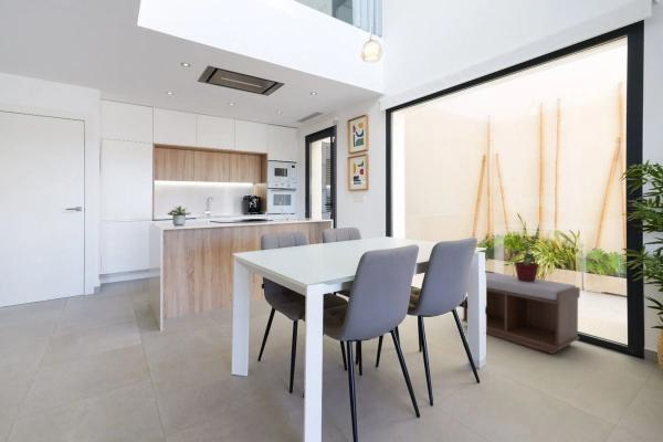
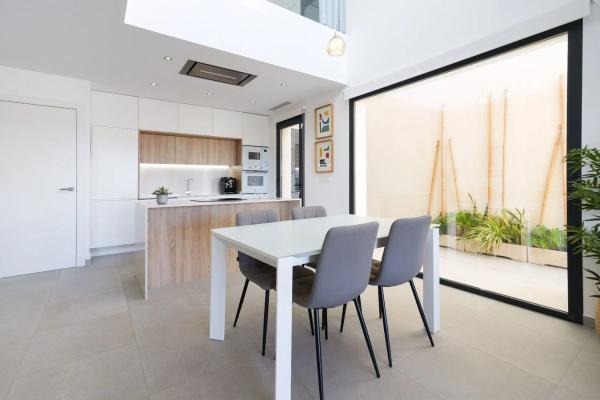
- potted plant [509,234,558,282]
- bench [461,272,581,355]
